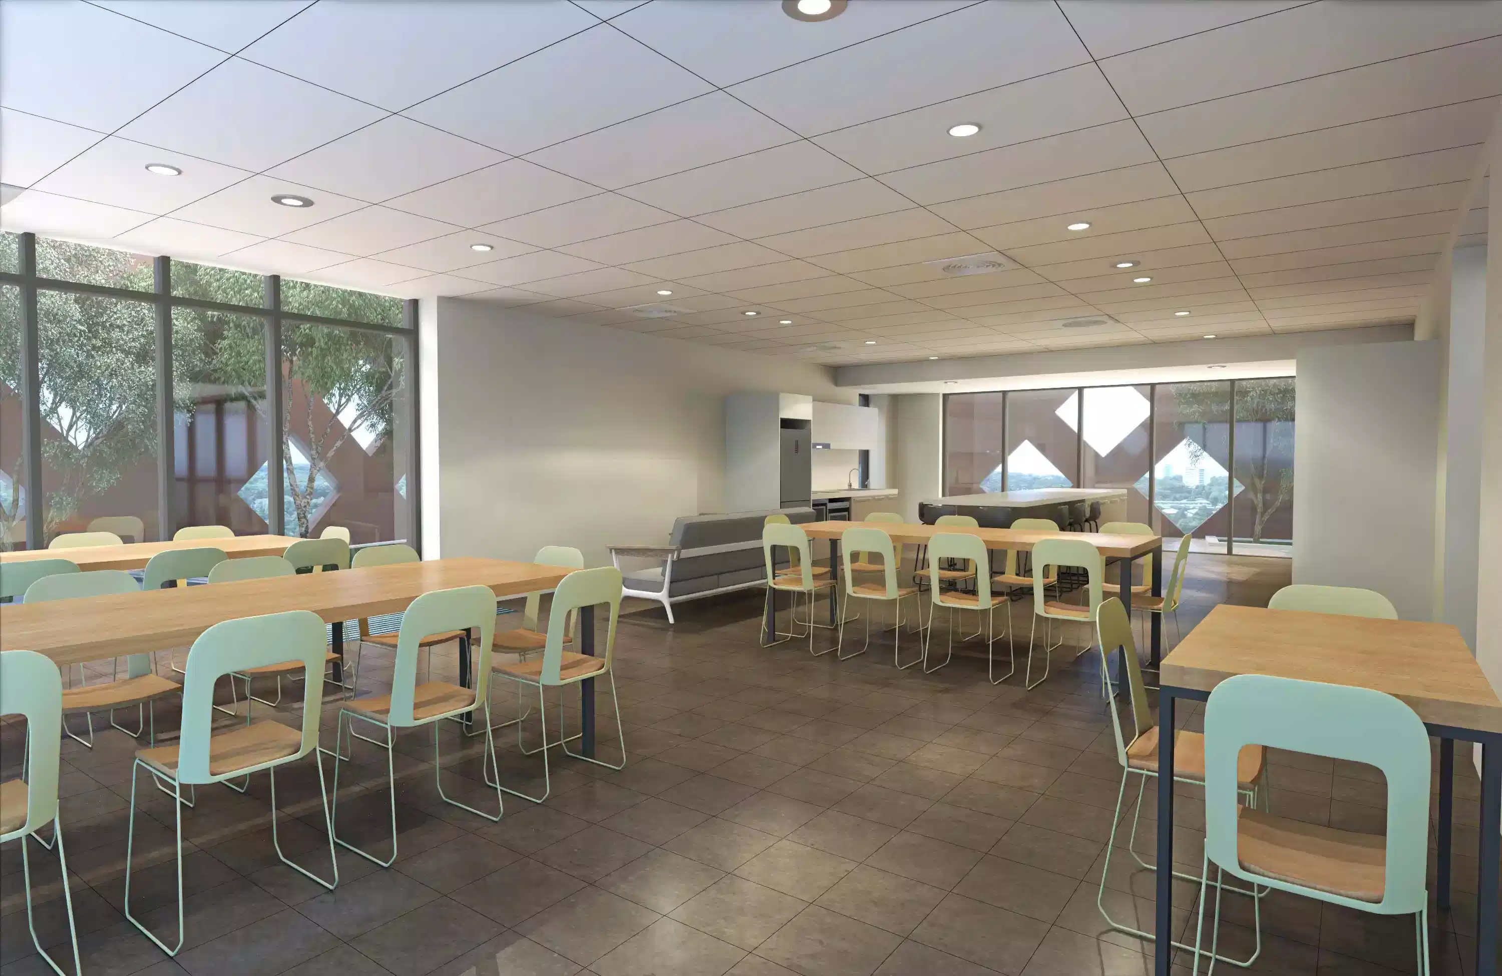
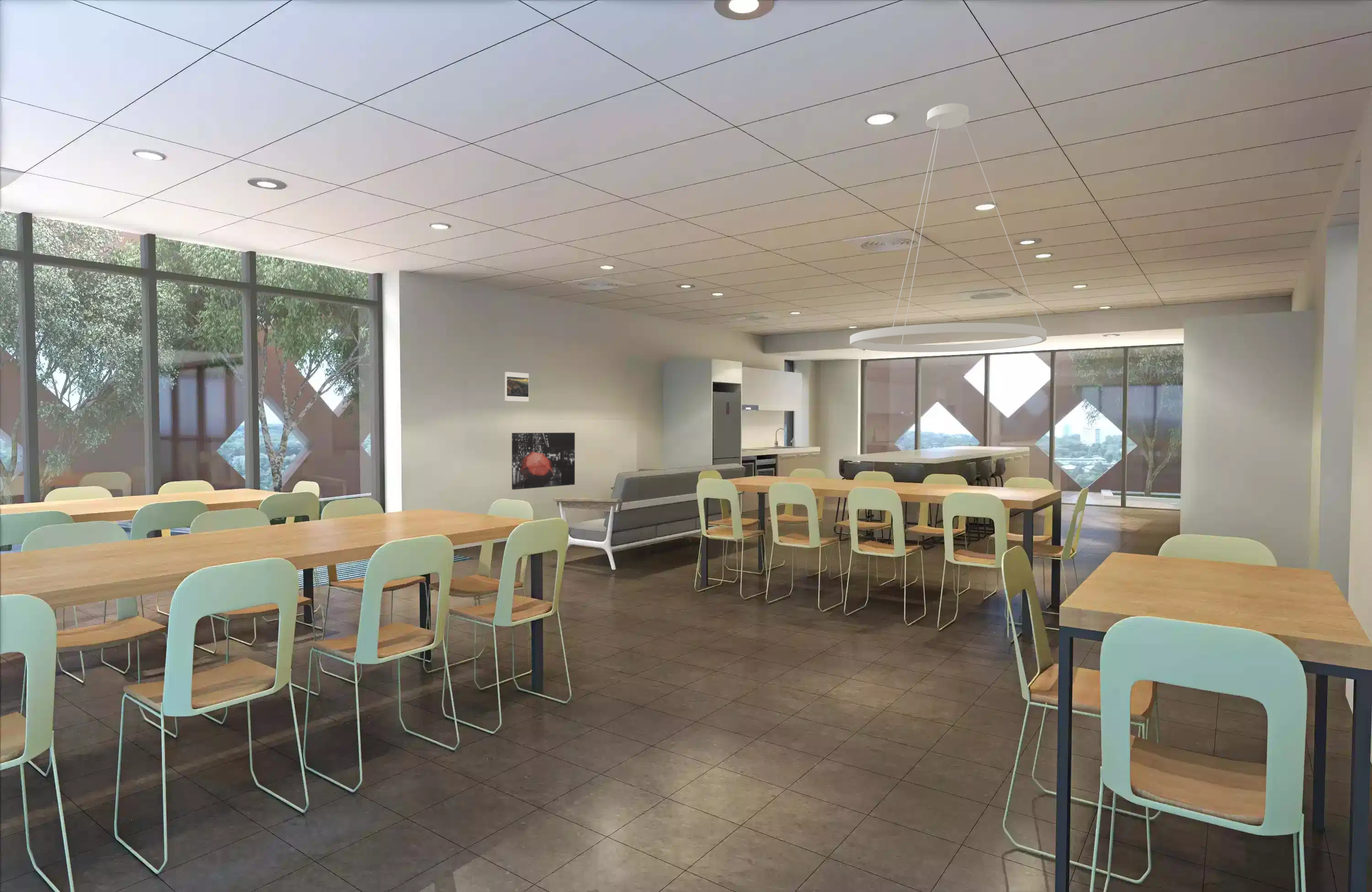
+ pendant light [849,103,1047,353]
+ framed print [504,371,529,402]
+ wall art [511,432,575,490]
